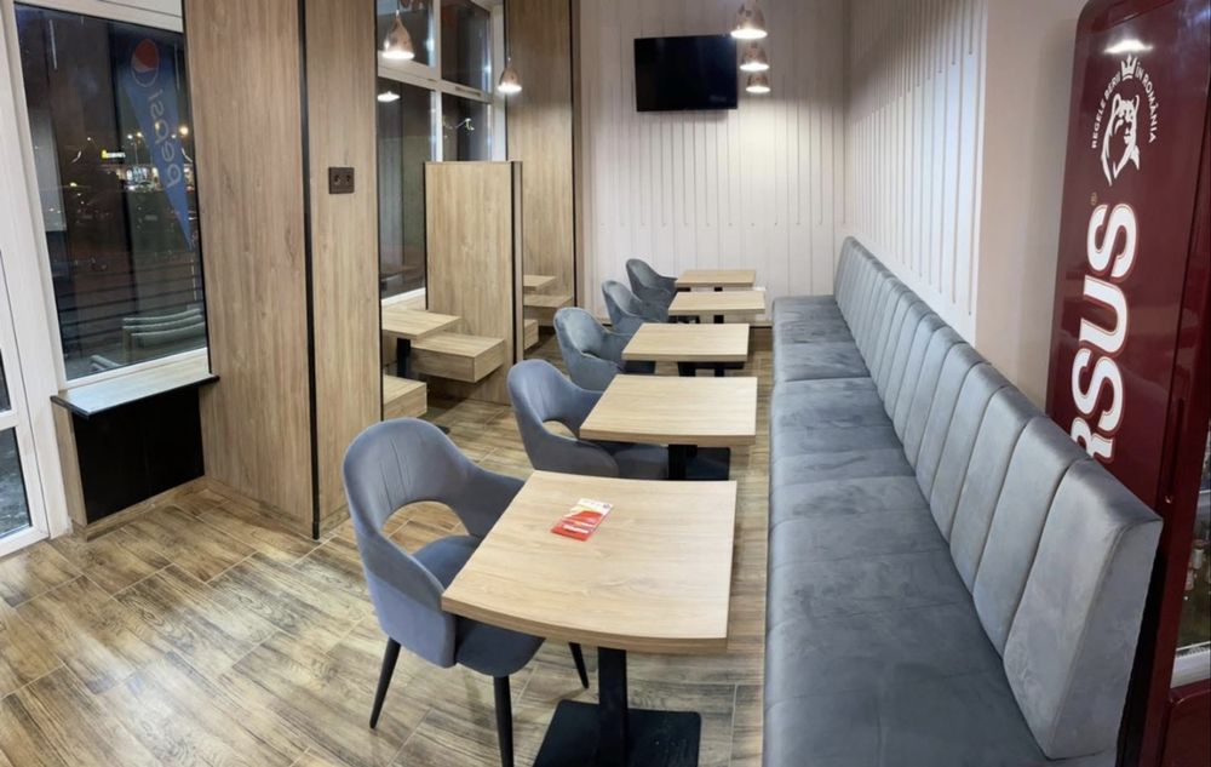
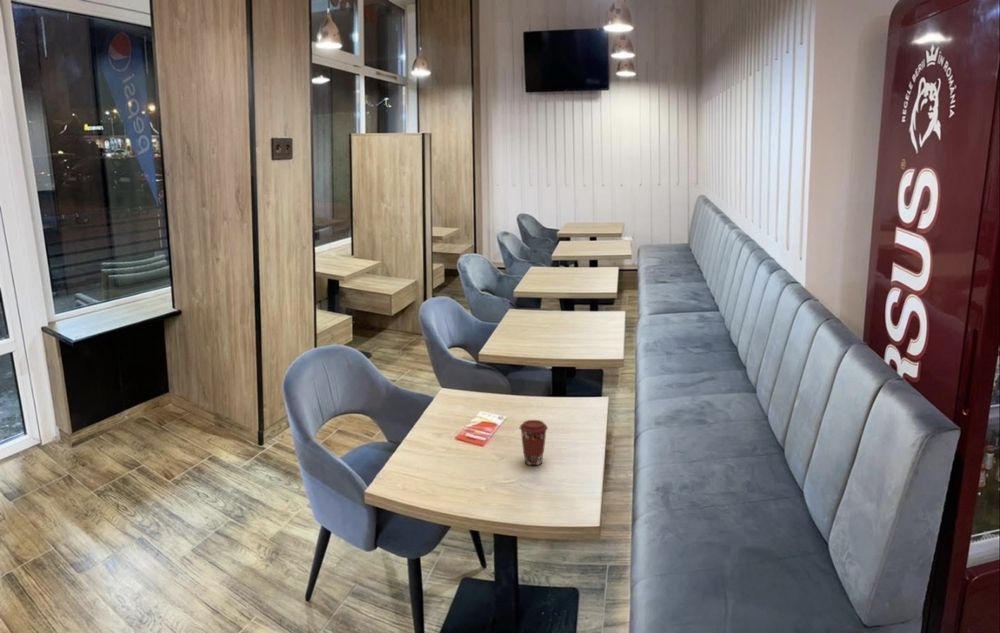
+ coffee cup [519,419,549,466]
